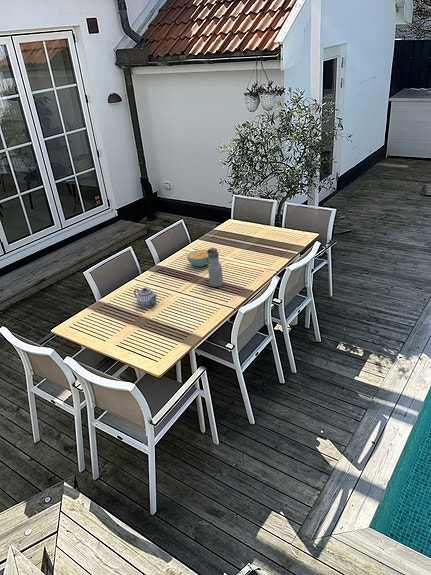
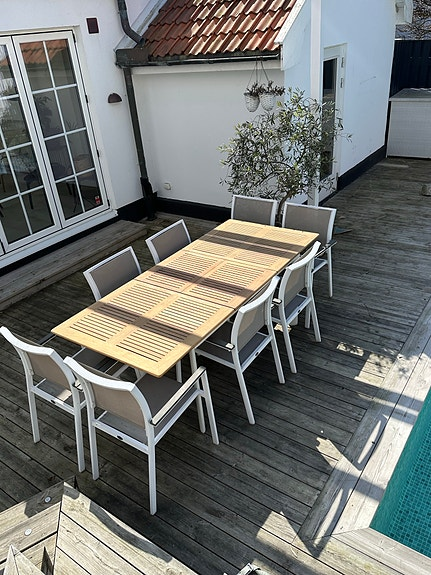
- cereal bowl [186,249,210,268]
- teapot [133,287,158,309]
- water bottle [207,247,224,288]
